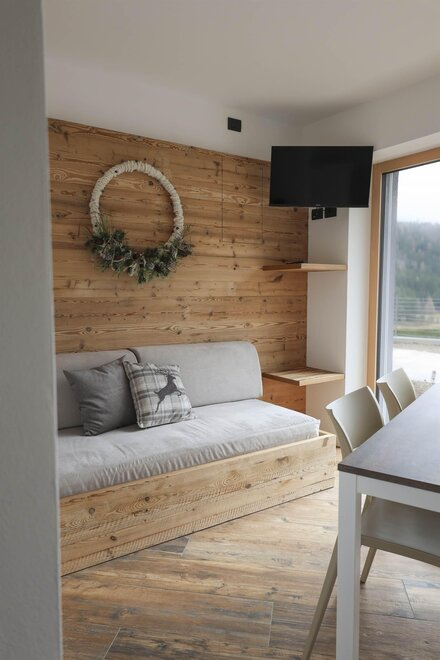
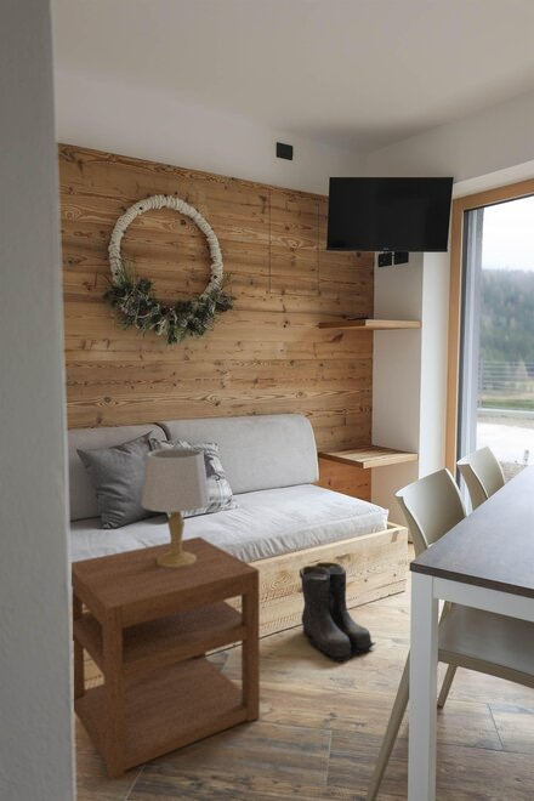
+ nightstand [70,535,261,780]
+ boots [299,561,377,663]
+ table lamp [140,448,211,568]
